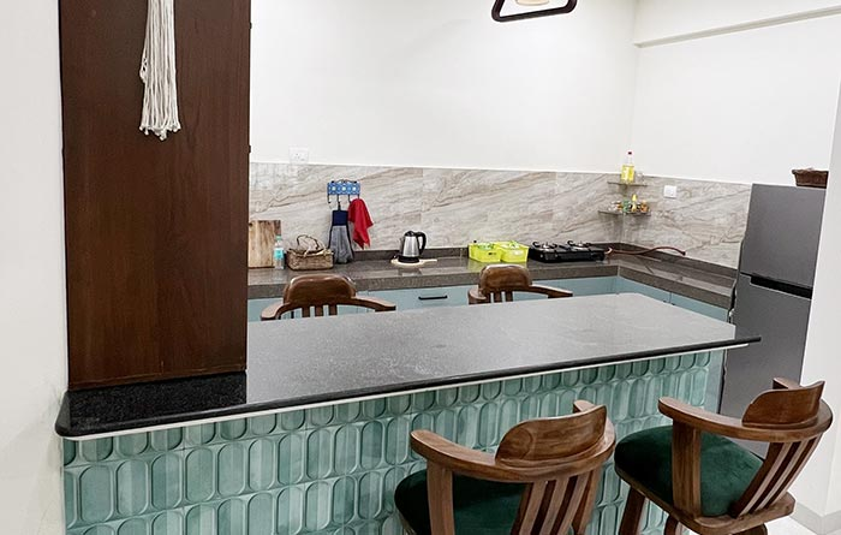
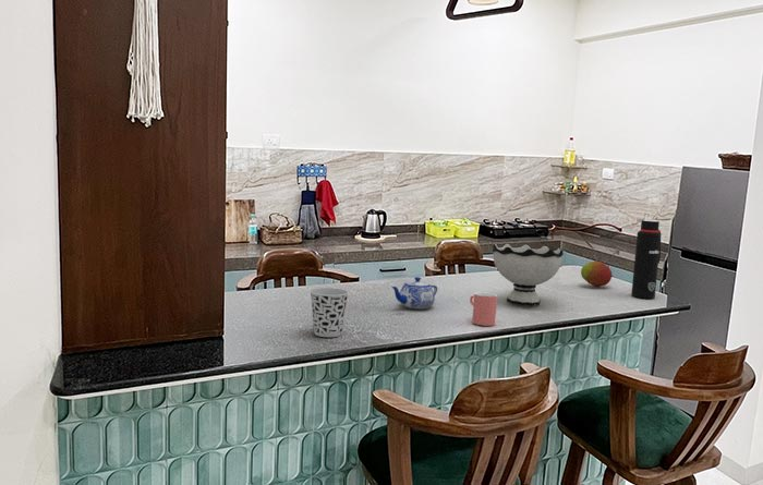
+ teapot [390,276,438,310]
+ bowl [492,242,565,307]
+ cup [469,291,498,327]
+ water bottle [631,219,663,300]
+ cup [308,287,350,338]
+ fruit [580,260,613,288]
